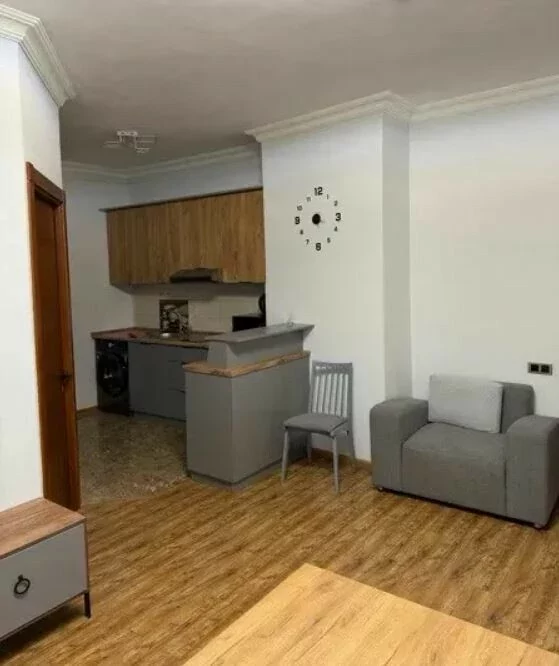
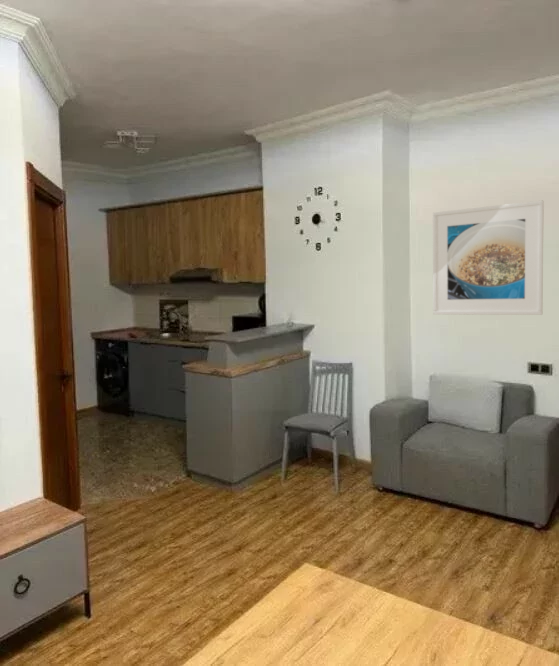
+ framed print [432,200,545,316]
